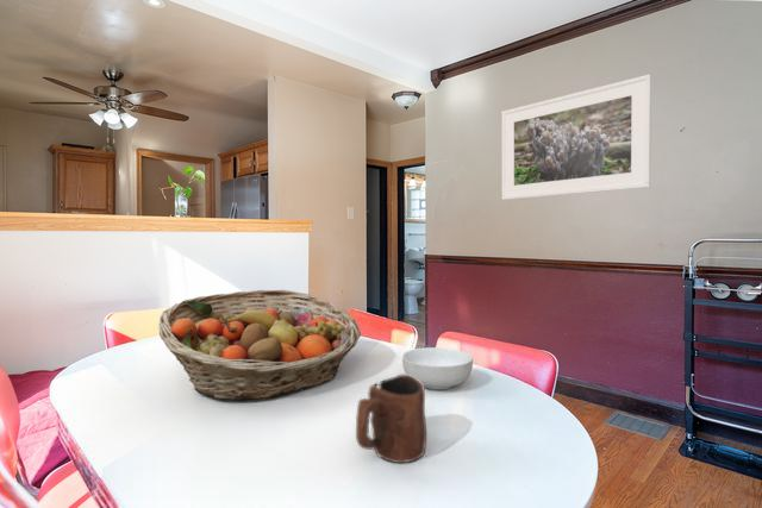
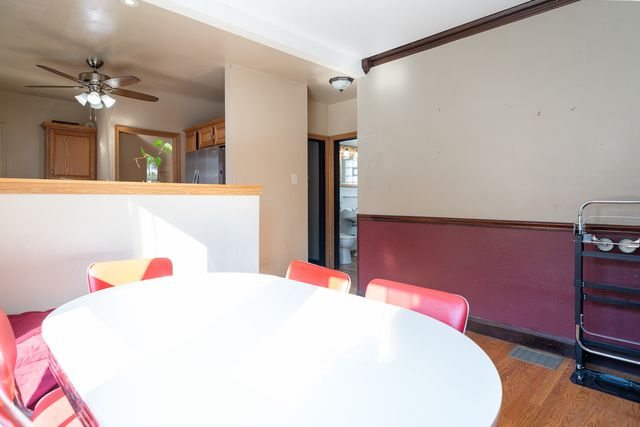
- mug [355,372,427,464]
- fruit basket [157,289,362,402]
- cereal bowl [401,346,474,390]
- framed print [500,74,652,201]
